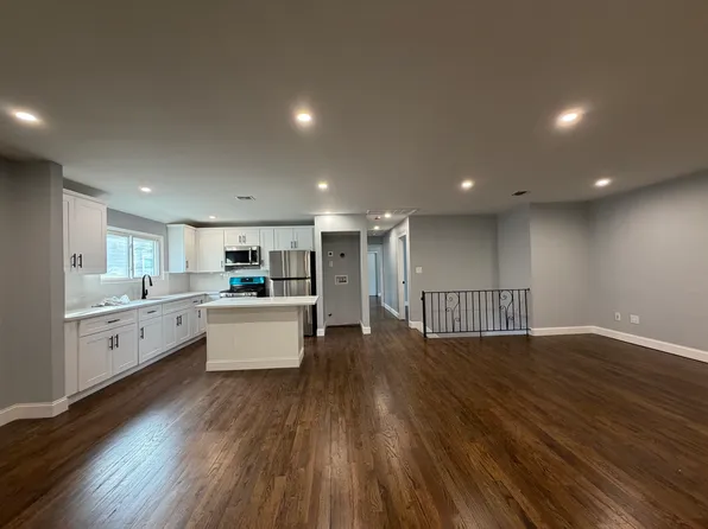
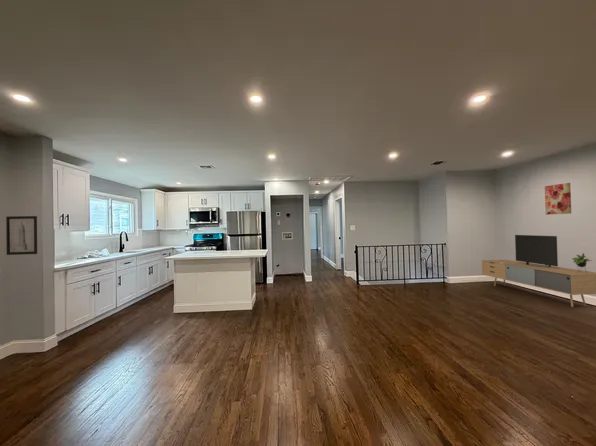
+ media console [481,234,596,308]
+ wall art [5,215,38,256]
+ wall art [544,182,572,216]
